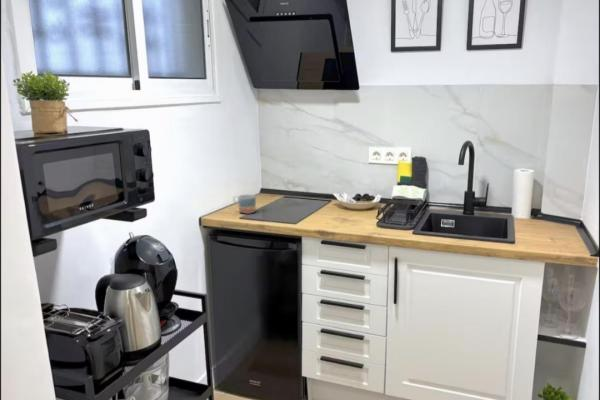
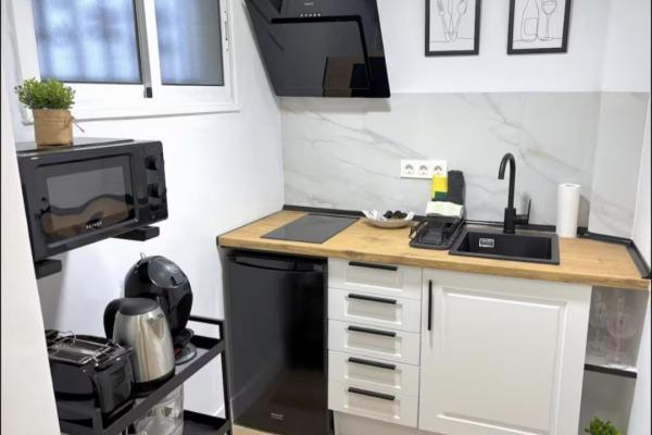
- mug [232,193,257,215]
